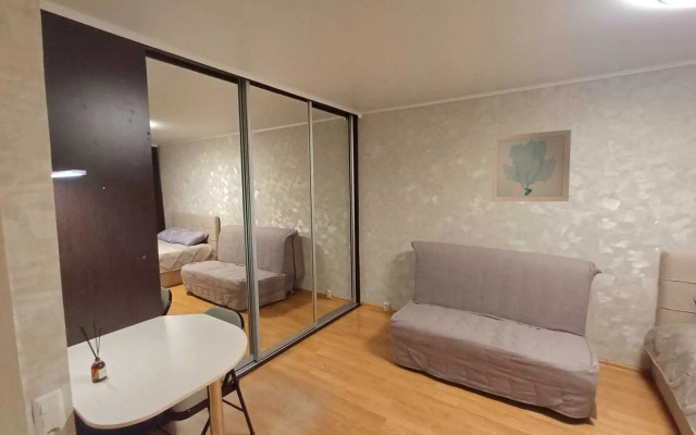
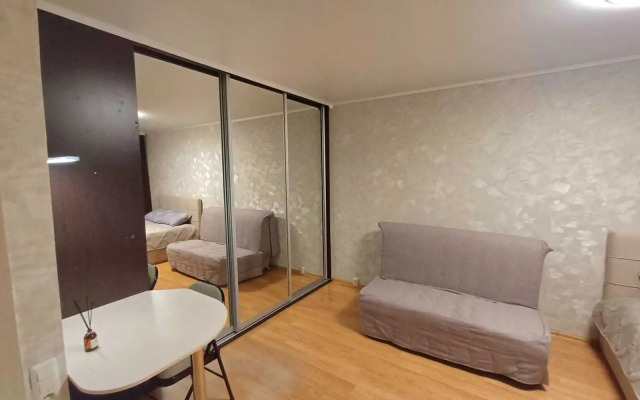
- wall art [490,128,572,202]
